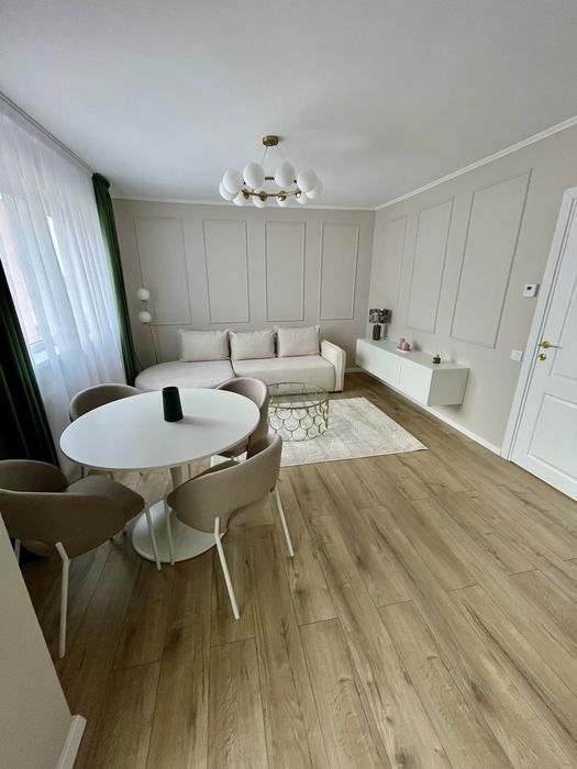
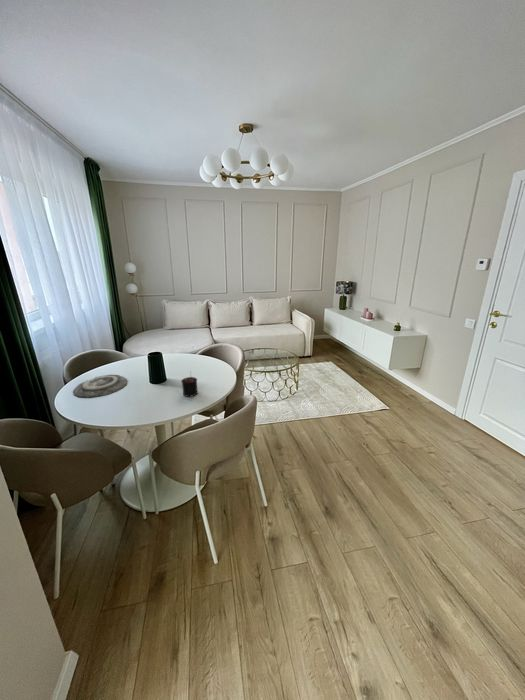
+ plate [72,374,128,398]
+ candle [180,370,199,398]
